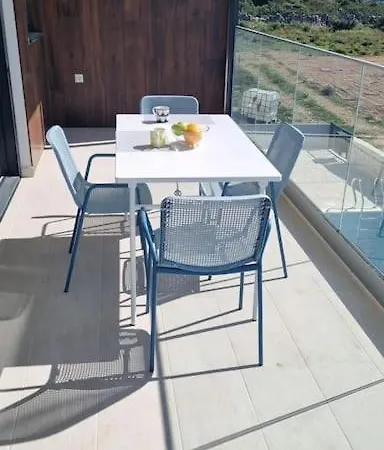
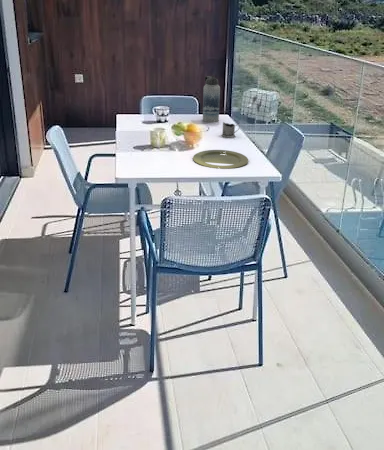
+ tea glass holder [221,121,241,139]
+ plate [192,149,249,170]
+ water bottle [202,75,221,123]
